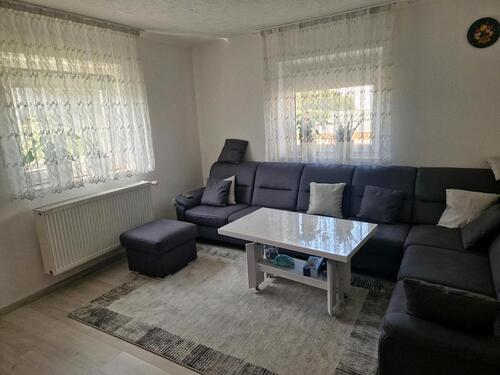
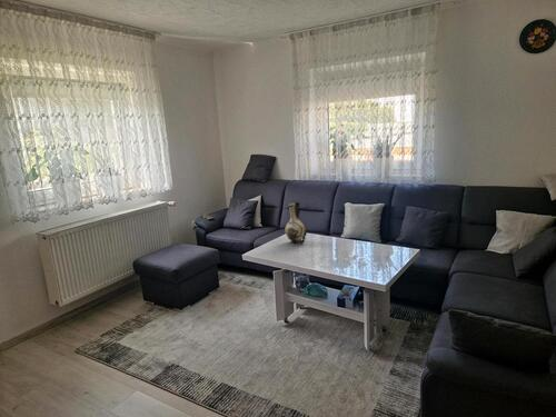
+ decorative vase [285,201,308,246]
